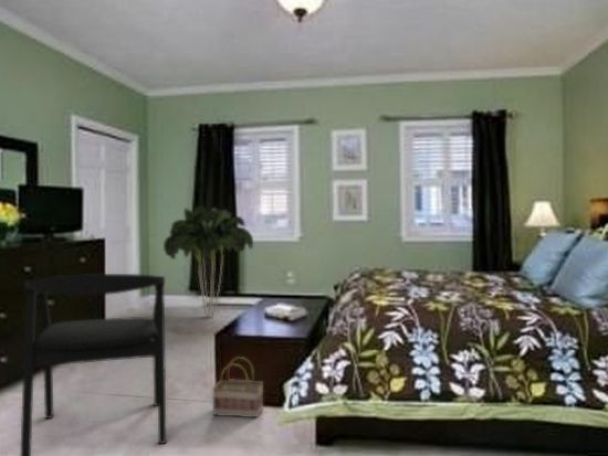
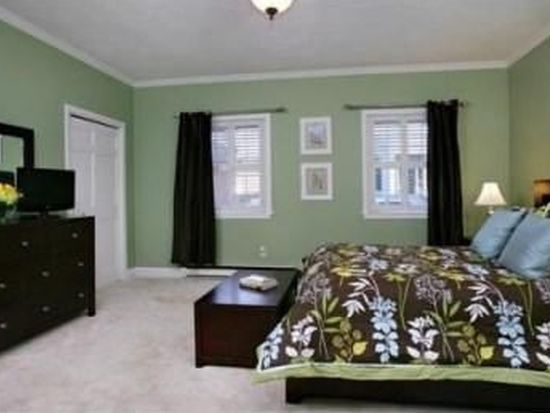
- indoor plant [163,204,254,319]
- armchair [19,273,167,456]
- basket [211,356,264,418]
